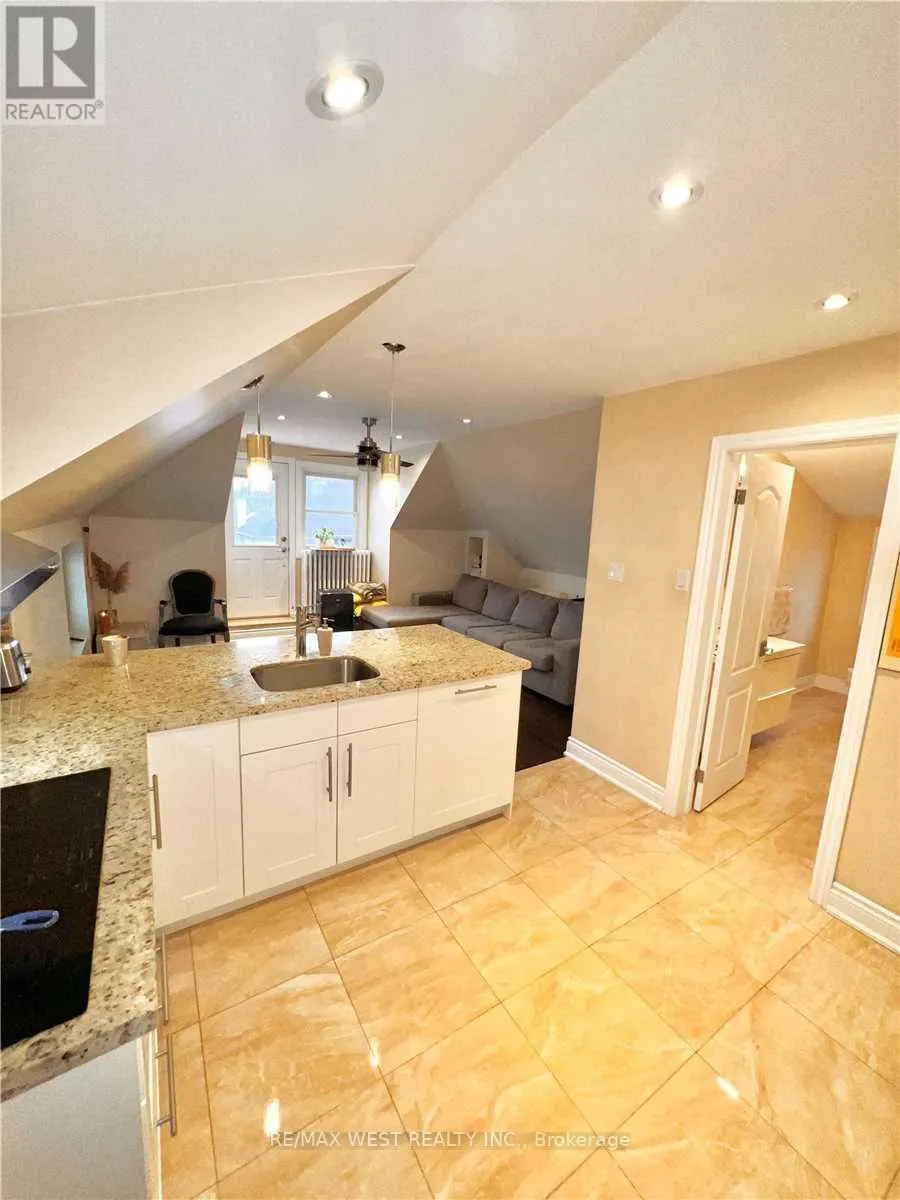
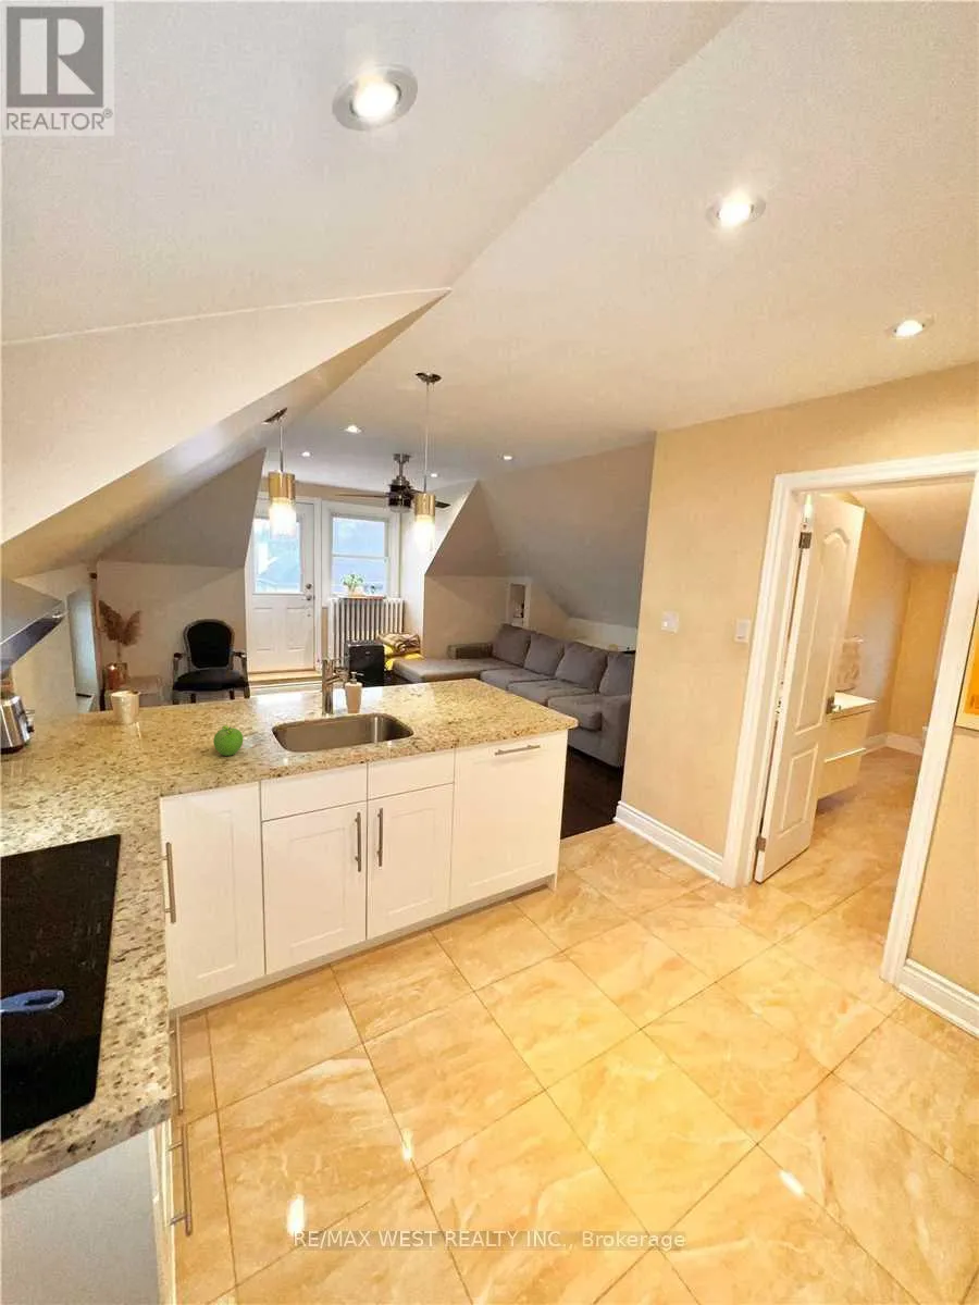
+ fruit [212,724,245,757]
